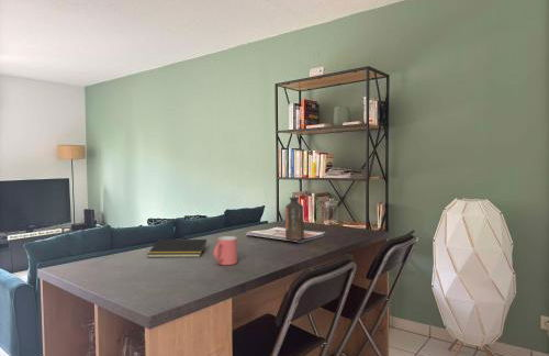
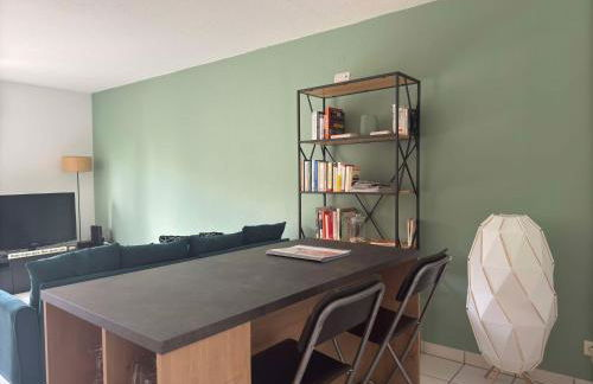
- mug [212,235,238,266]
- notepad [146,238,208,258]
- bottle [284,196,305,241]
